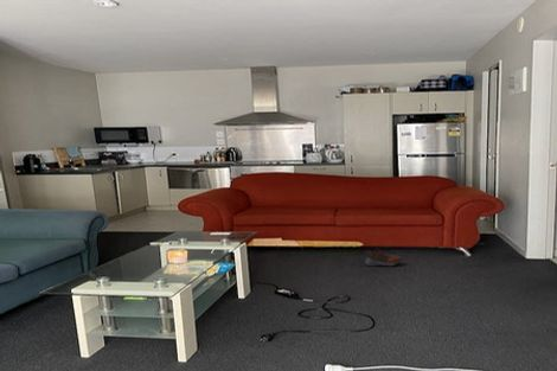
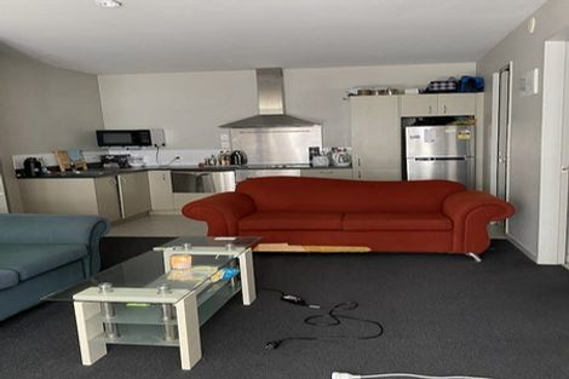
- shoe [365,244,402,268]
